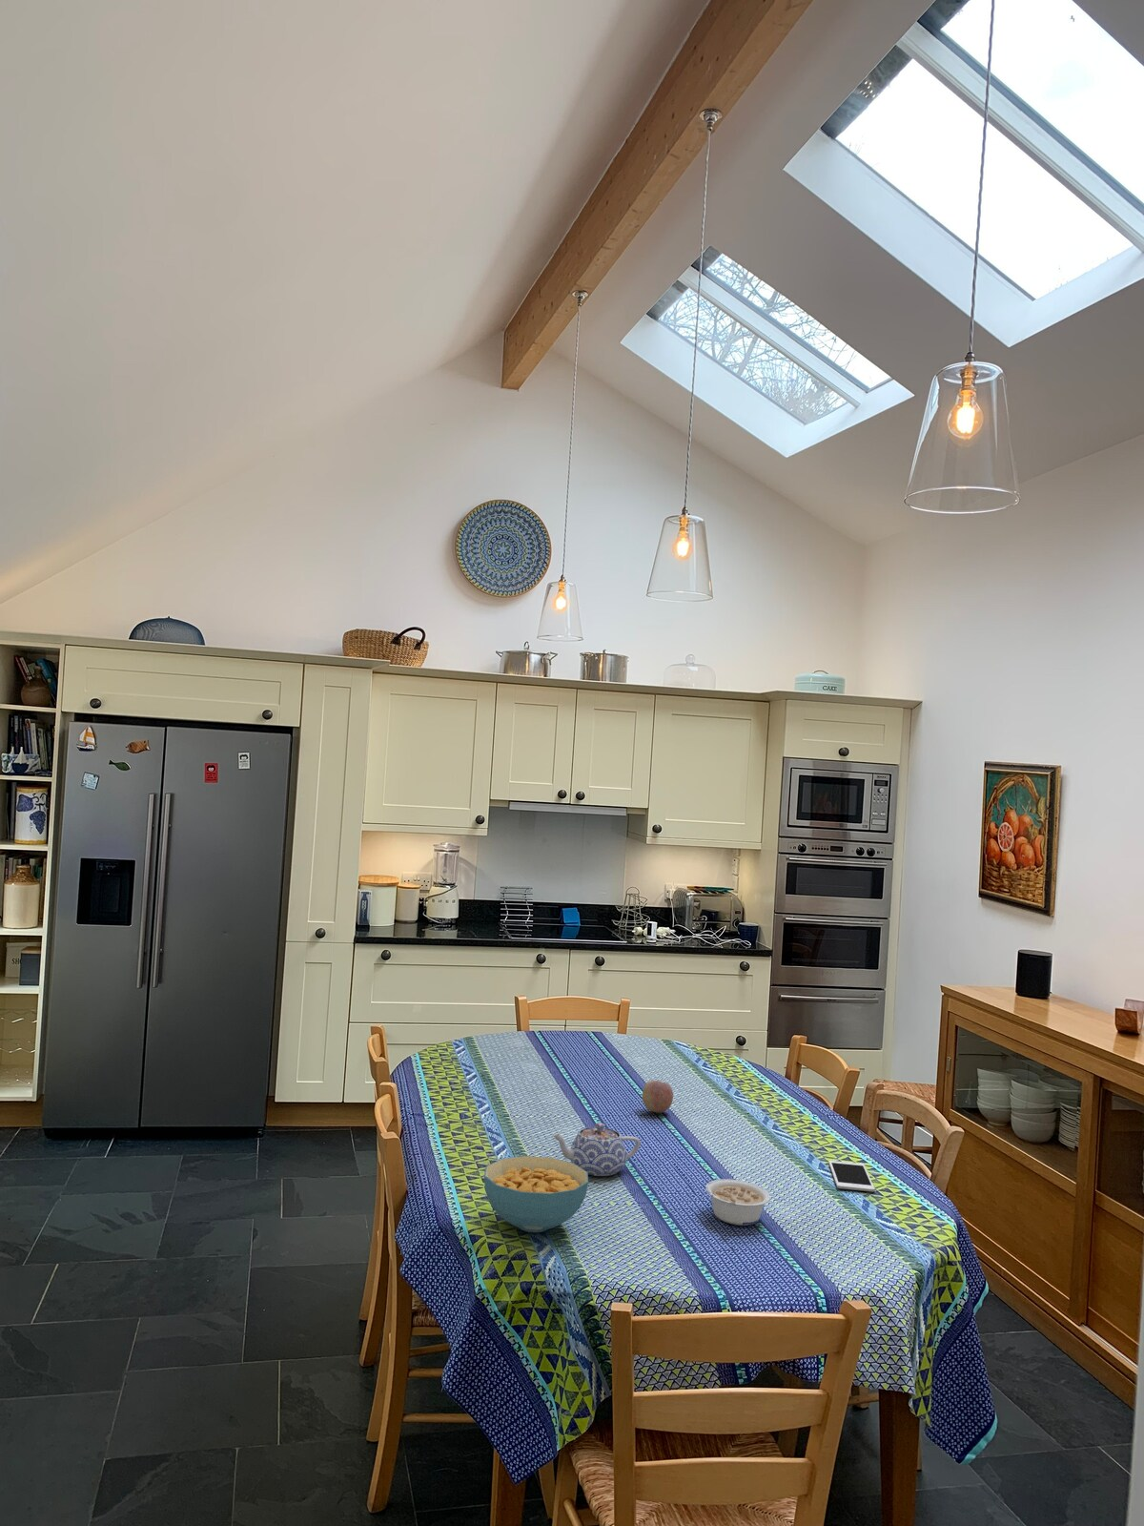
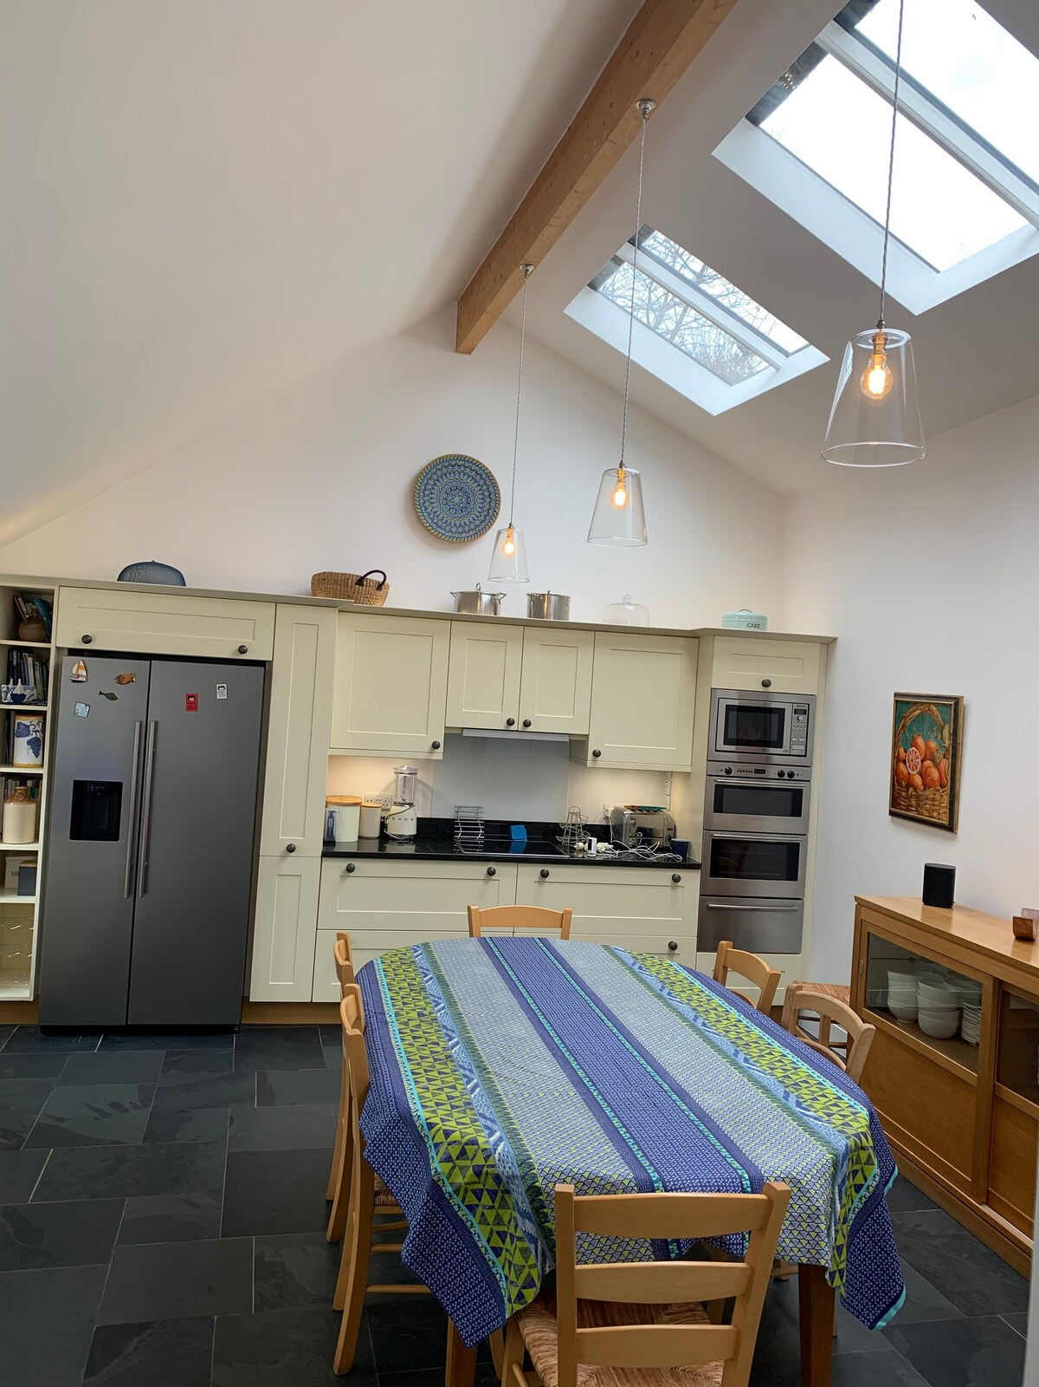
- teapot [552,1122,640,1176]
- cereal bowl [483,1155,589,1233]
- cell phone [828,1160,876,1192]
- legume [704,1178,771,1227]
- fruit [642,1080,674,1114]
